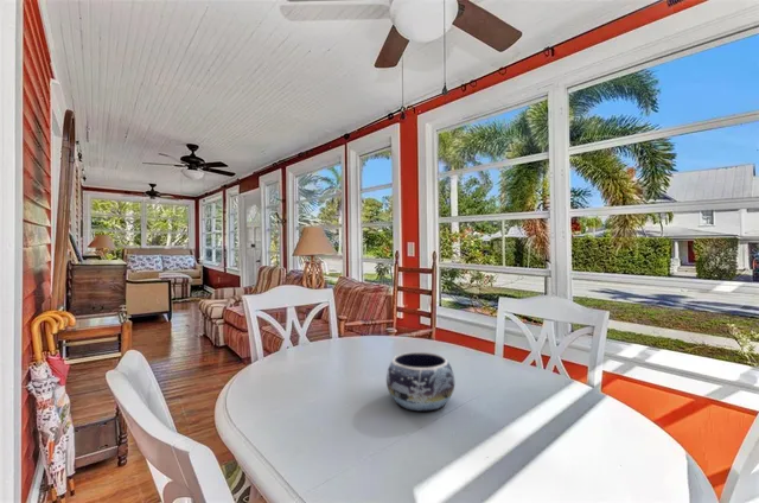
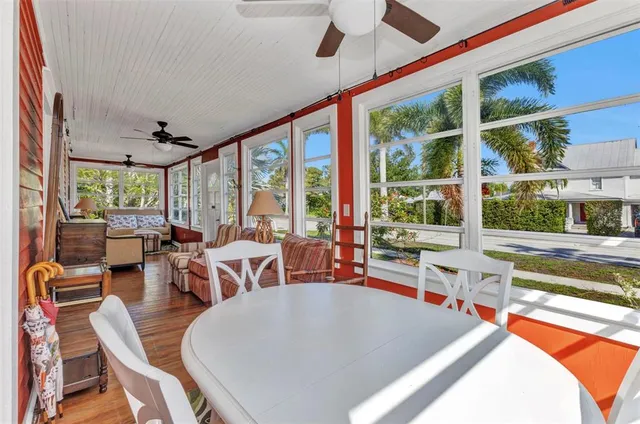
- decorative bowl [385,351,455,413]
